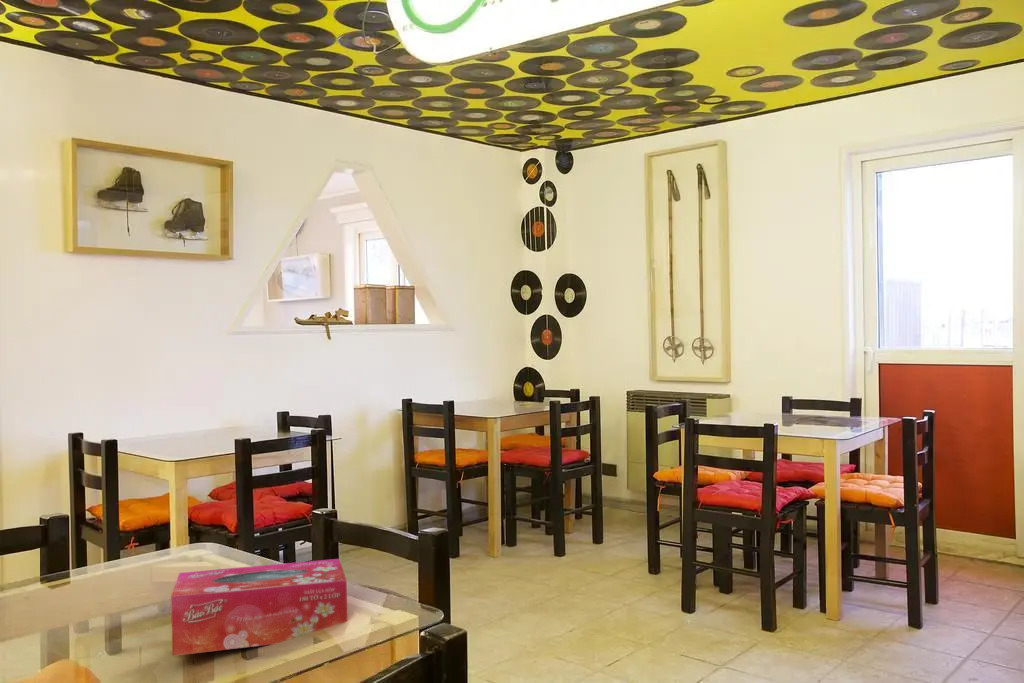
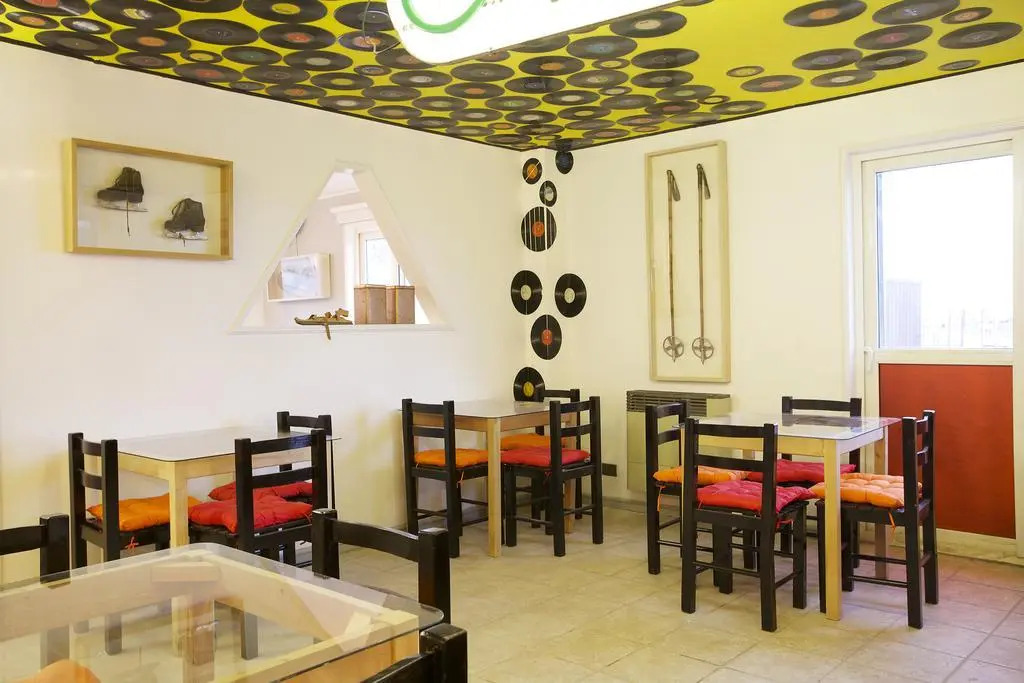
- tissue box [170,558,348,657]
